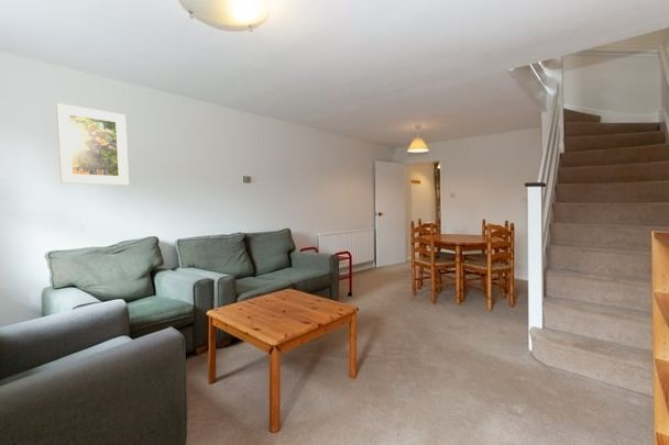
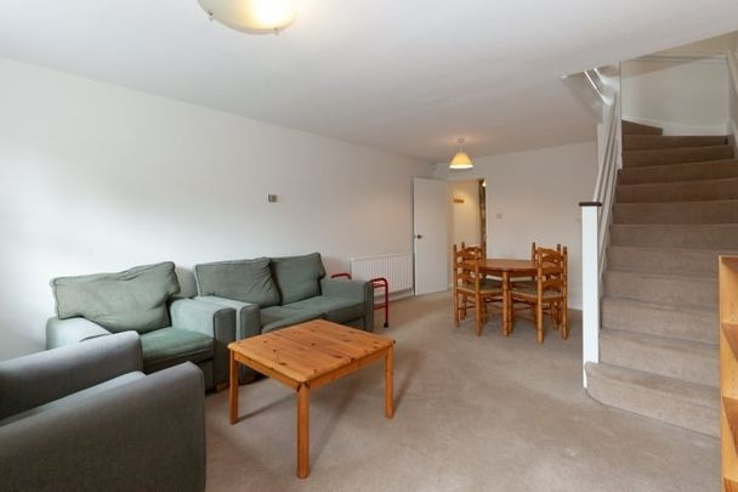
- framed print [55,102,130,187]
